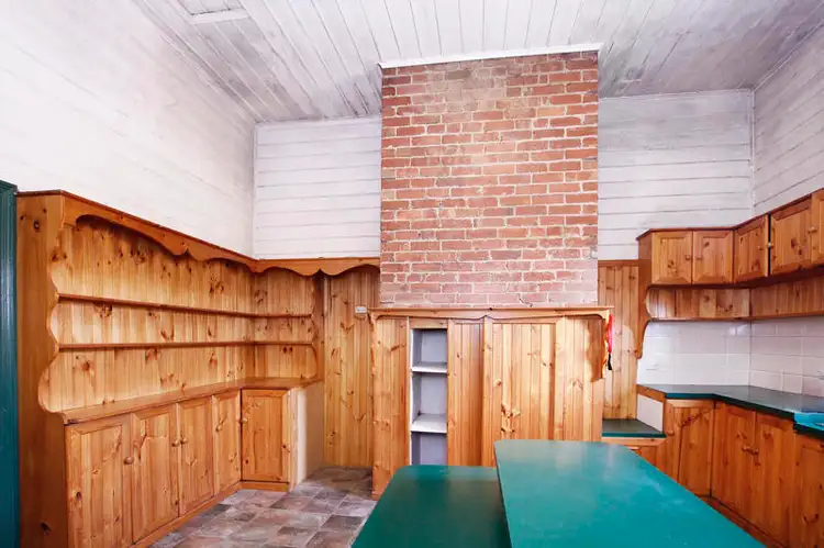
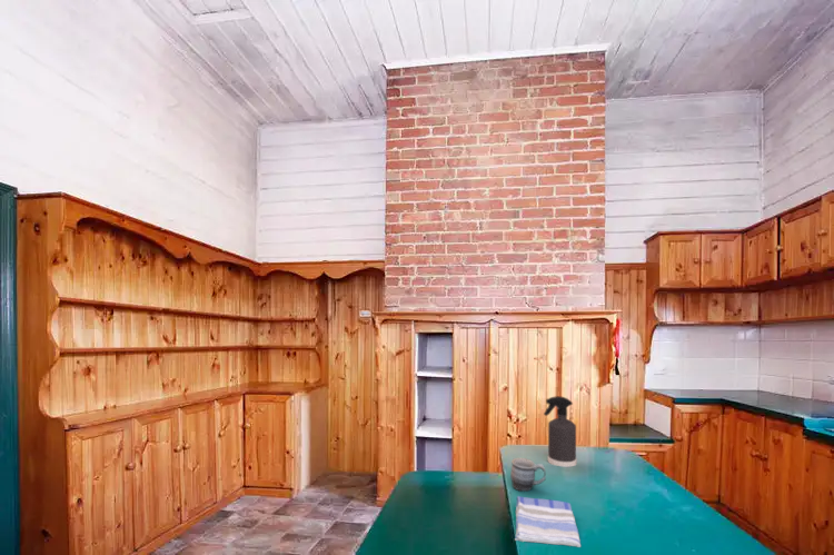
+ spray bottle [543,395,577,468]
+ dish towel [514,495,582,548]
+ mug [509,457,547,493]
